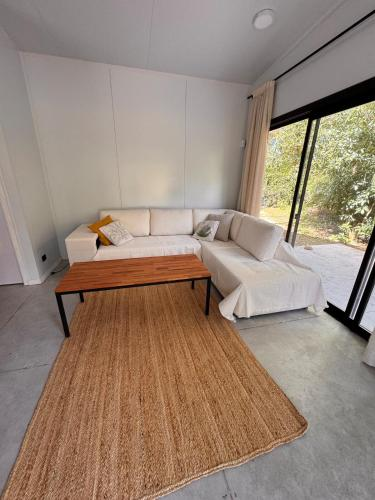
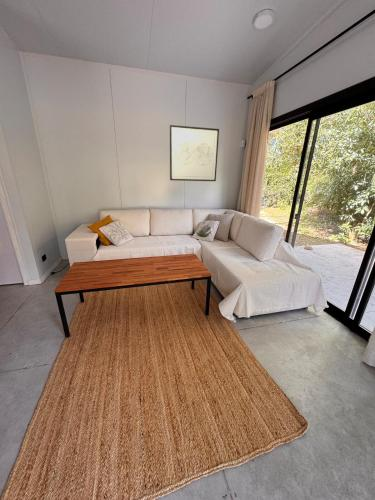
+ wall art [169,124,220,182]
